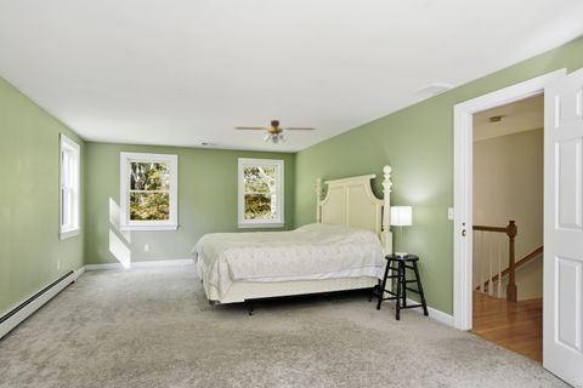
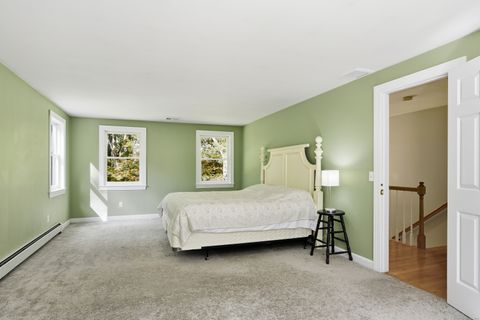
- ceiling fan [232,119,317,144]
